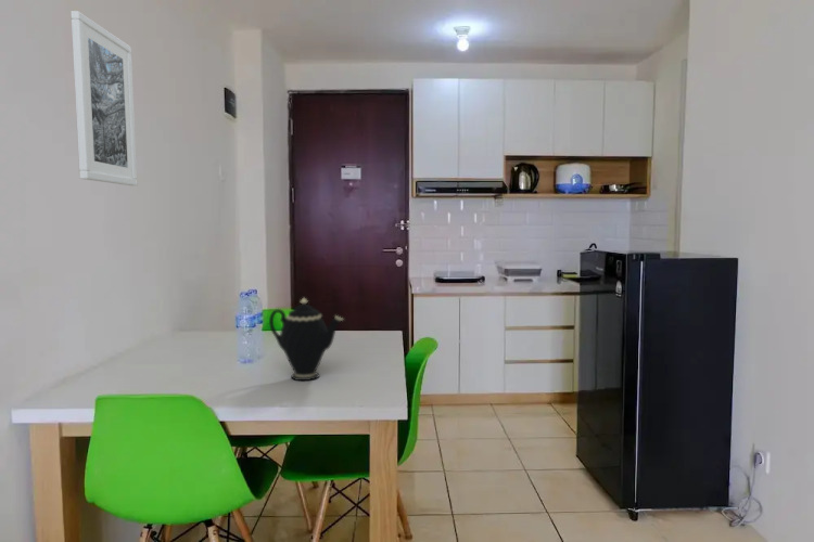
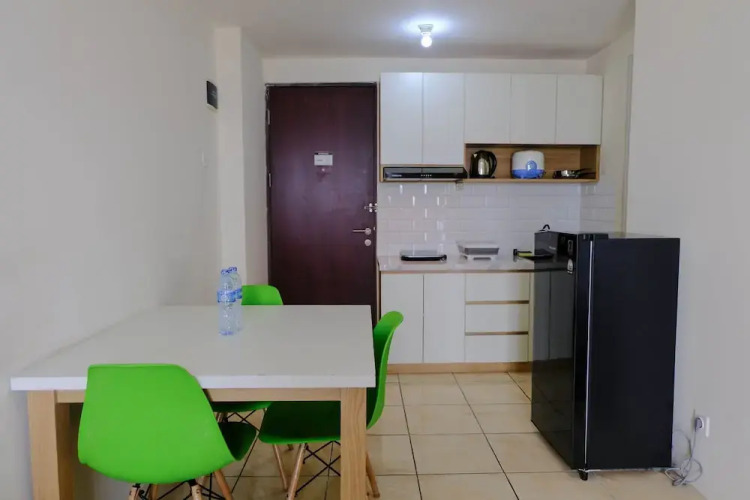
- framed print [69,10,138,186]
- teapot [268,297,345,382]
